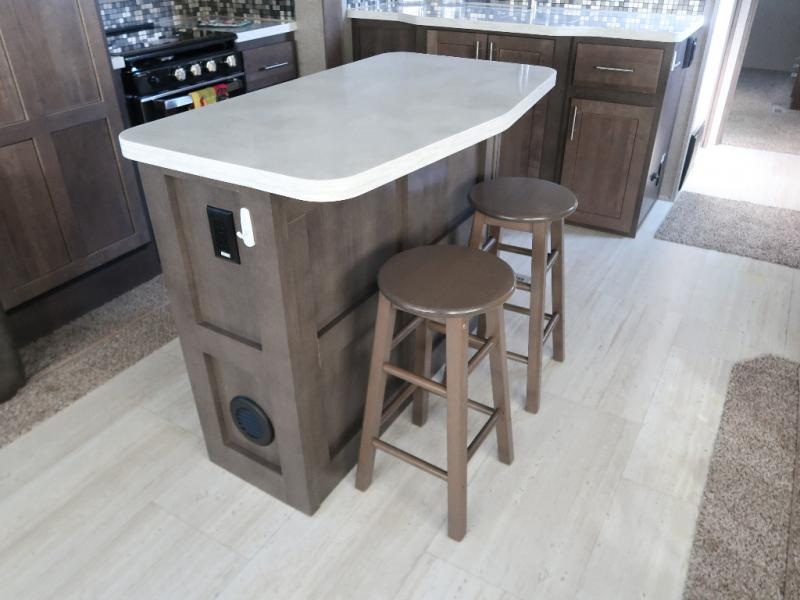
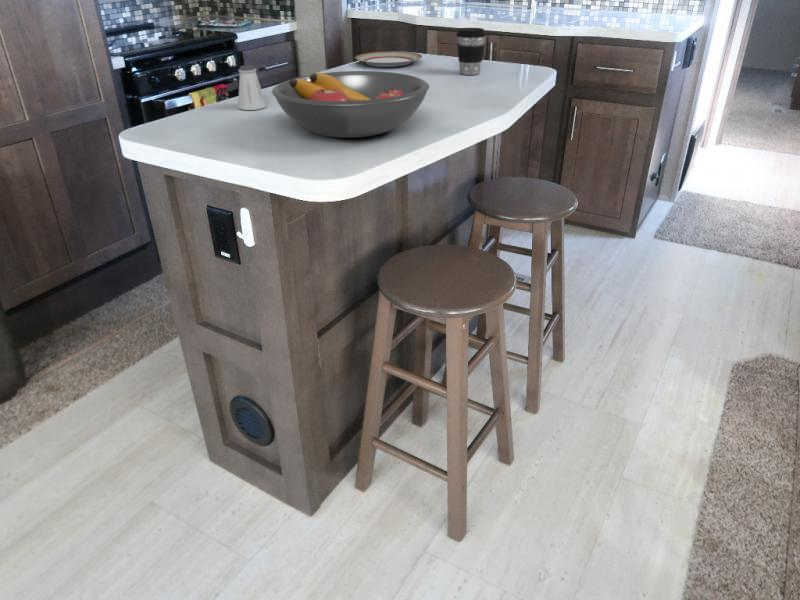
+ coffee cup [455,27,487,76]
+ fruit bowl [271,70,430,139]
+ plate [354,50,423,68]
+ saltshaker [237,64,267,111]
